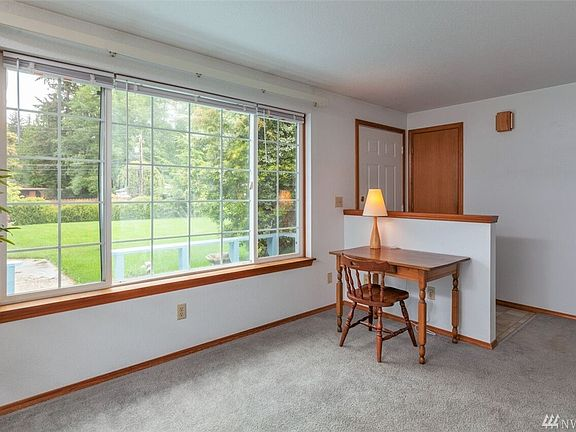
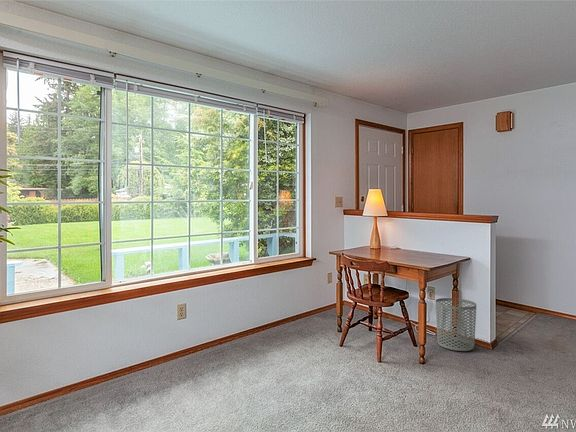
+ waste bin [435,297,477,352]
